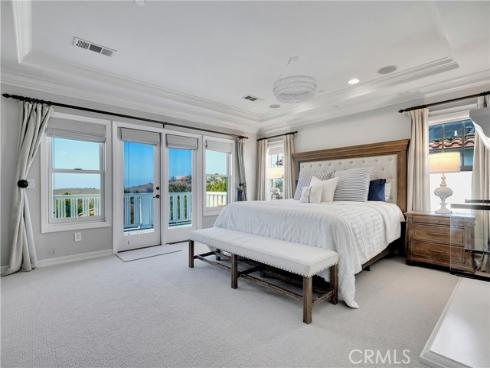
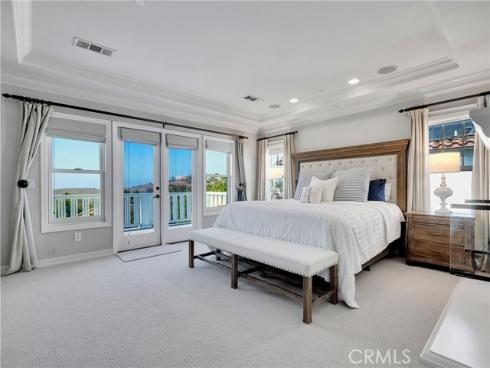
- chandelier [272,53,318,104]
